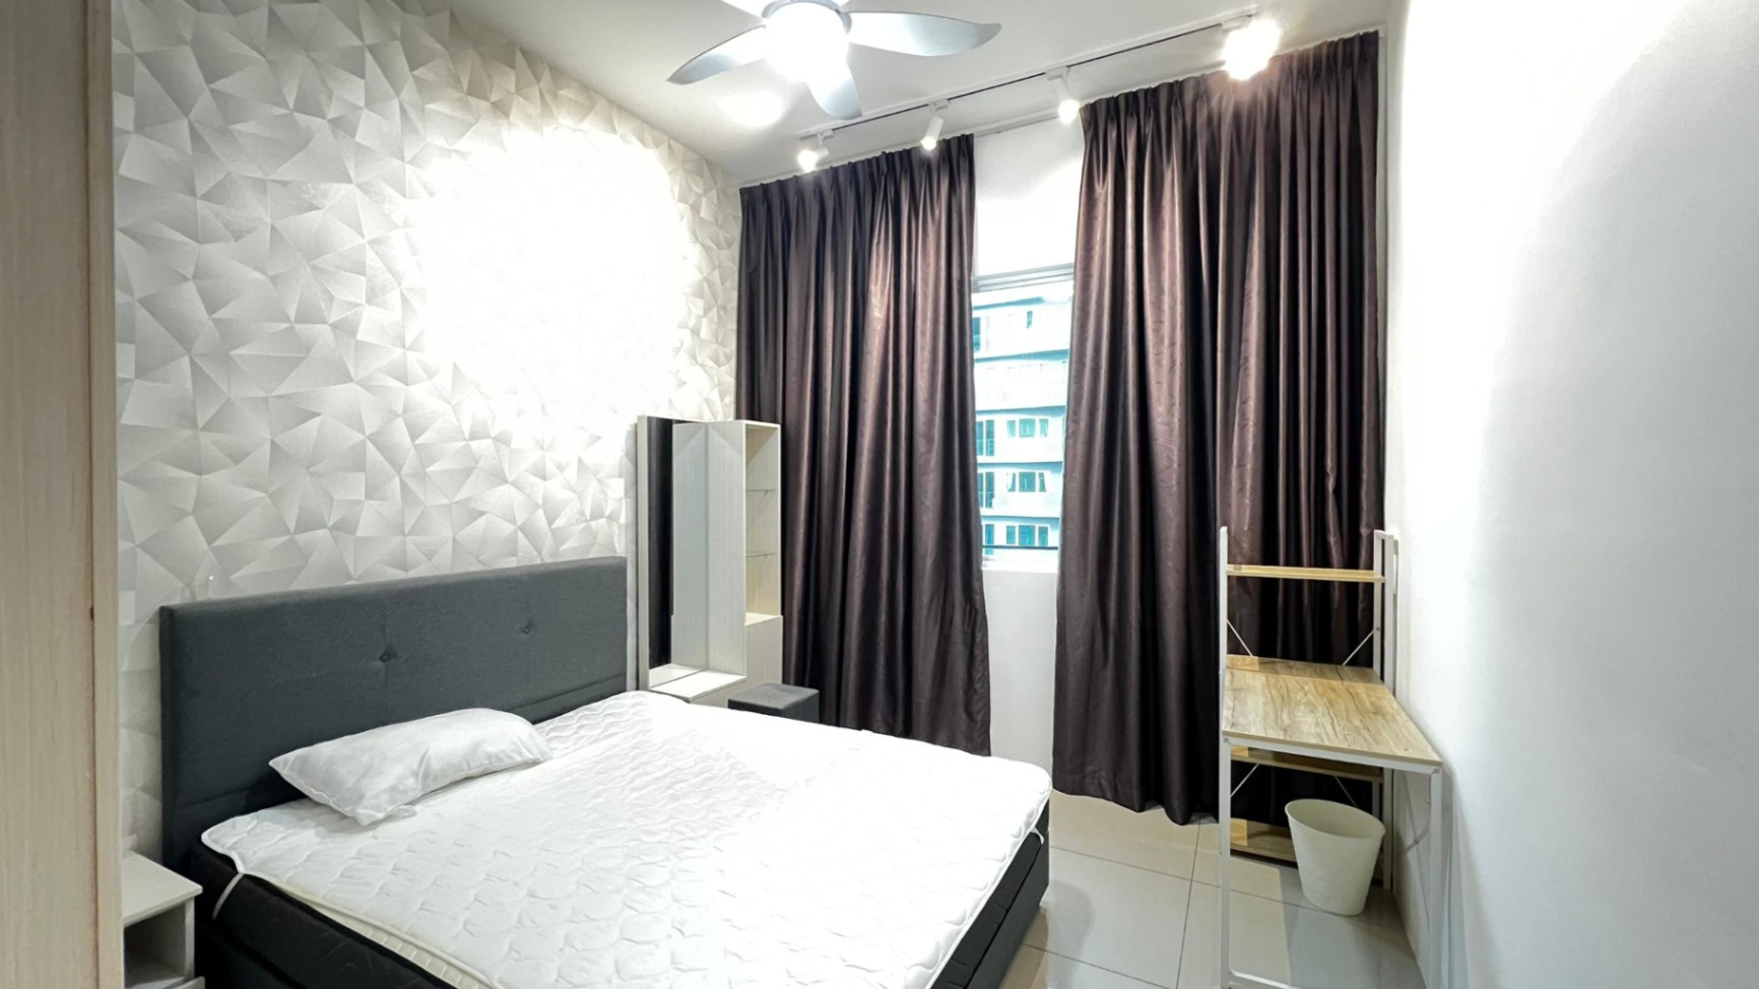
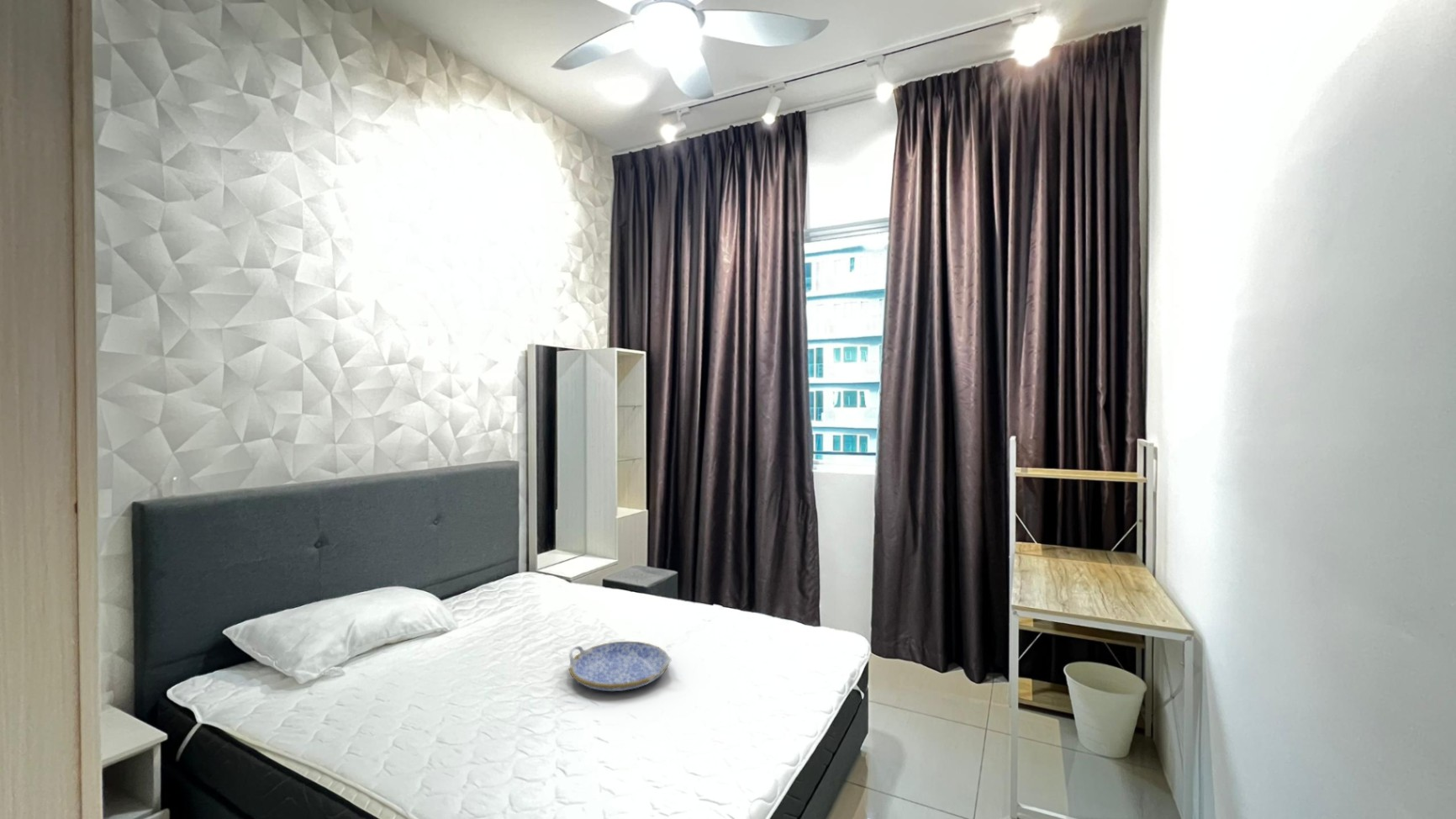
+ serving tray [567,641,673,692]
